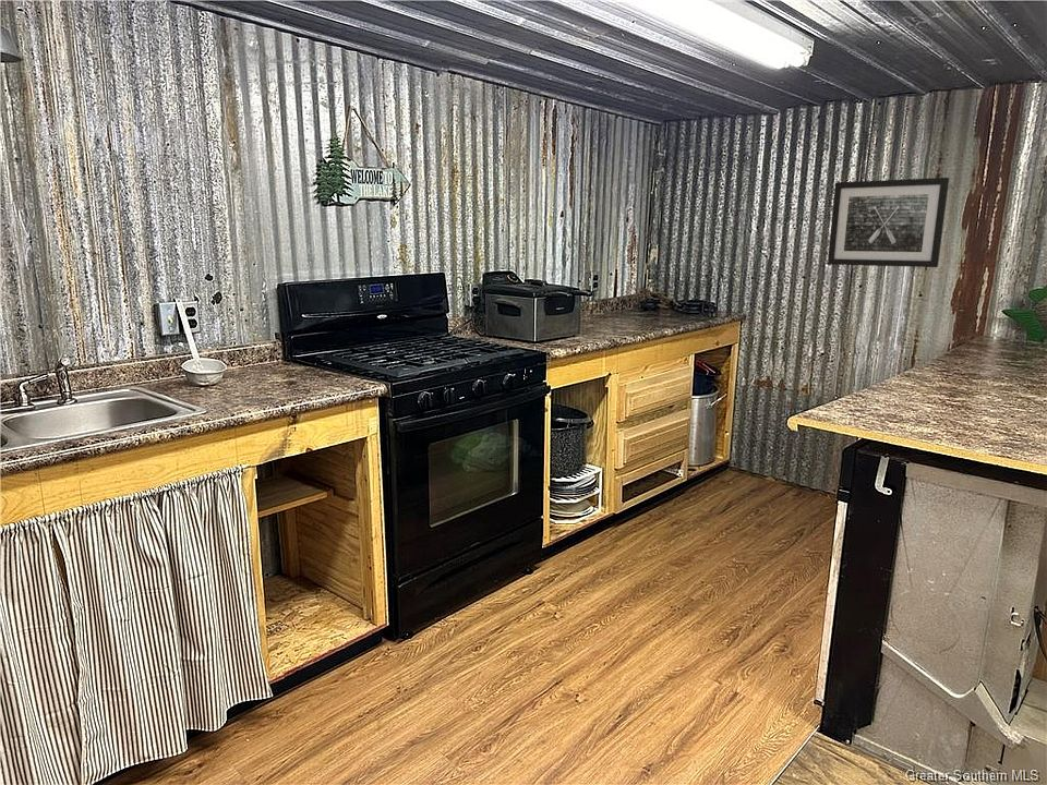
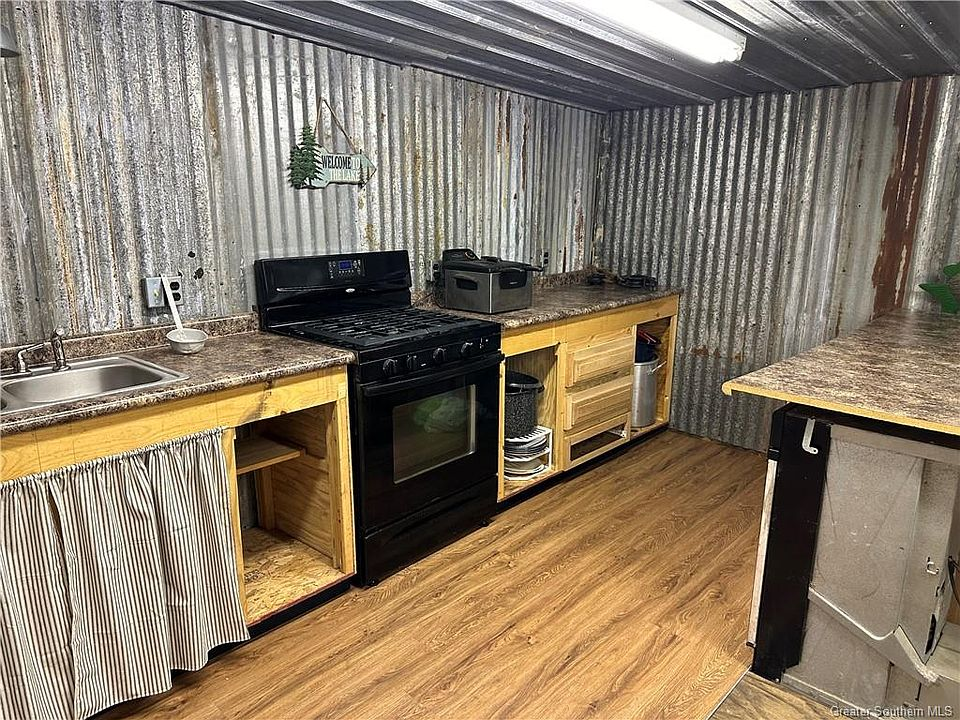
- wall art [827,177,950,268]
